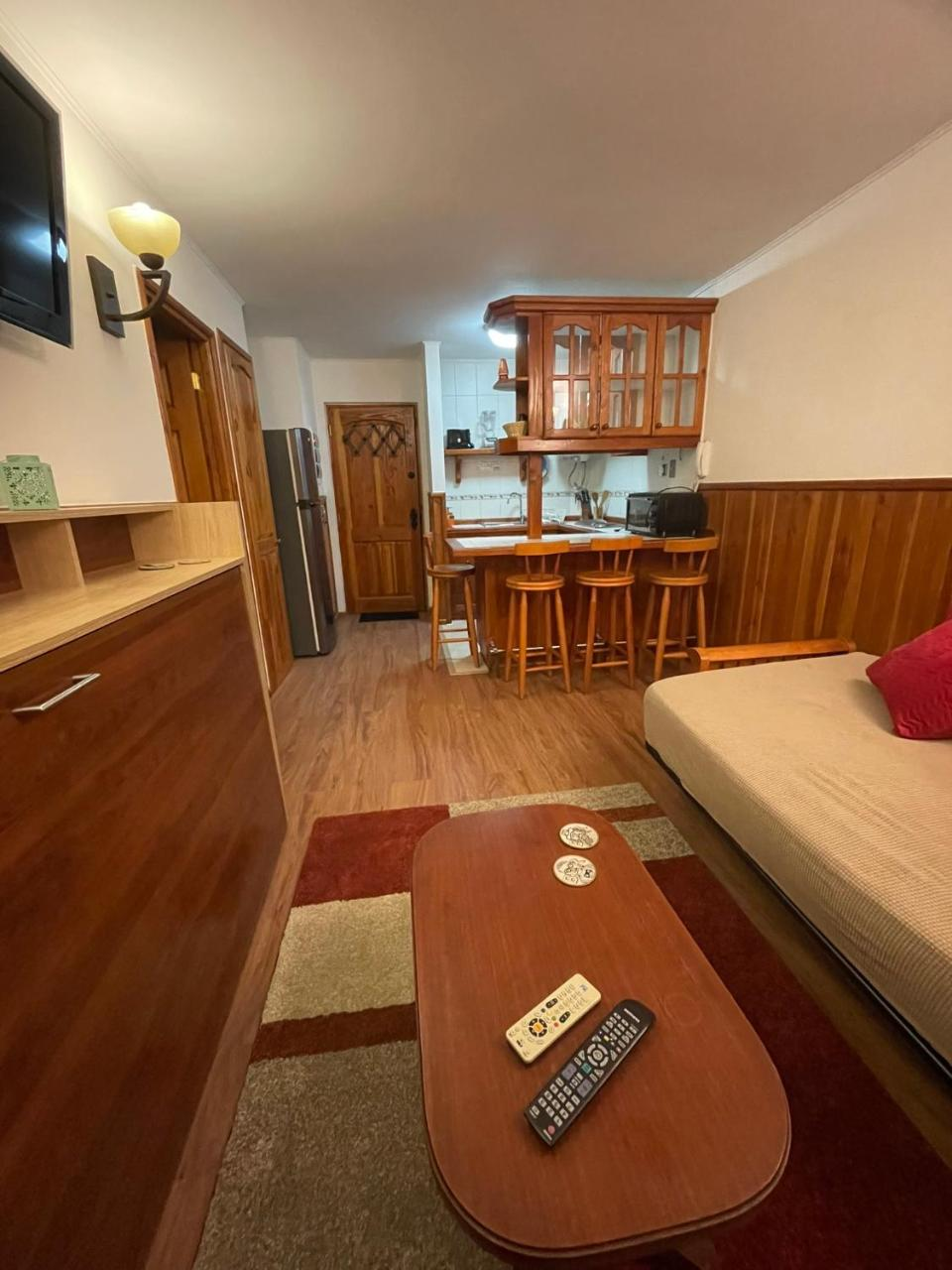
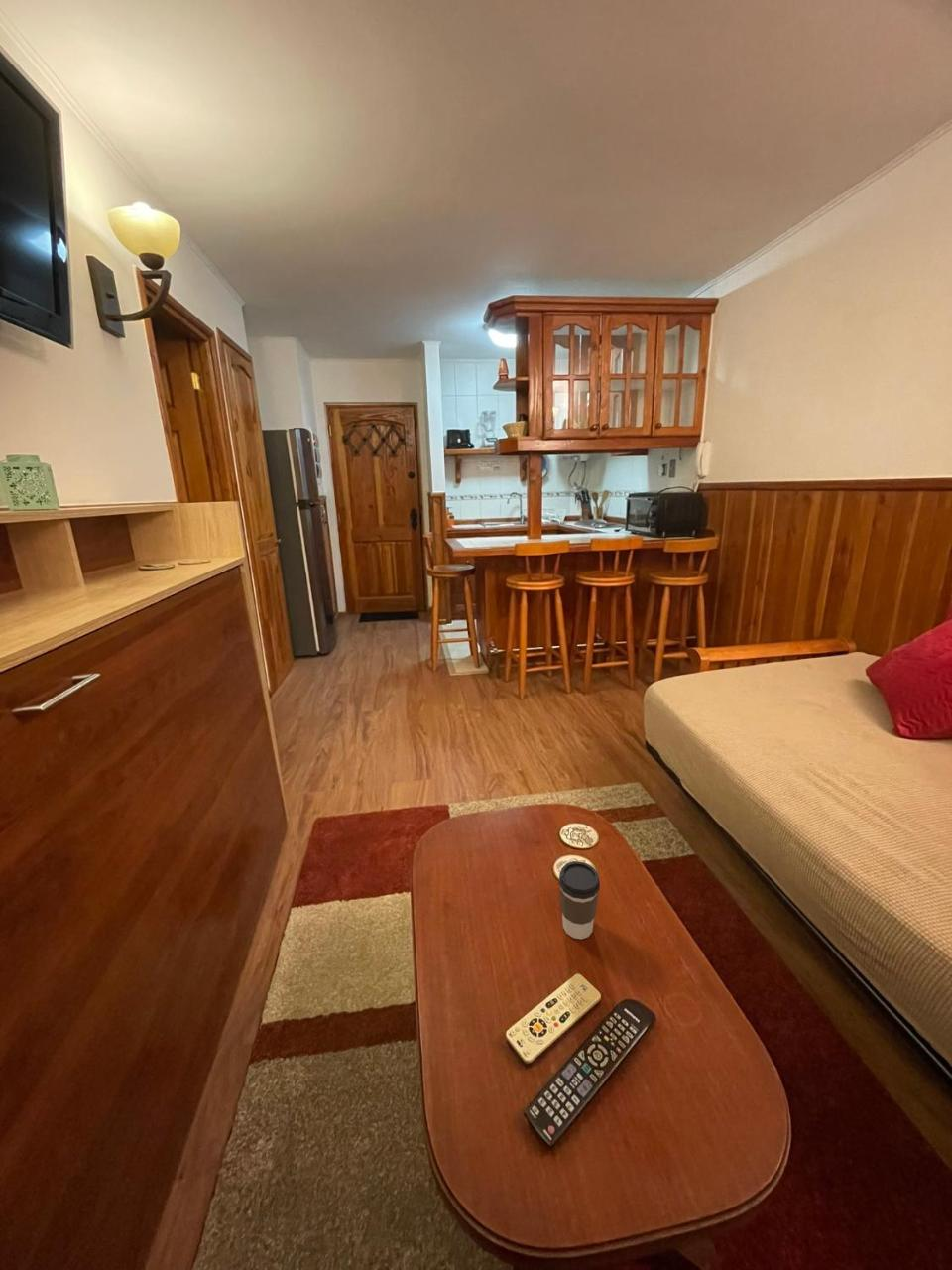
+ coffee cup [557,860,601,941]
